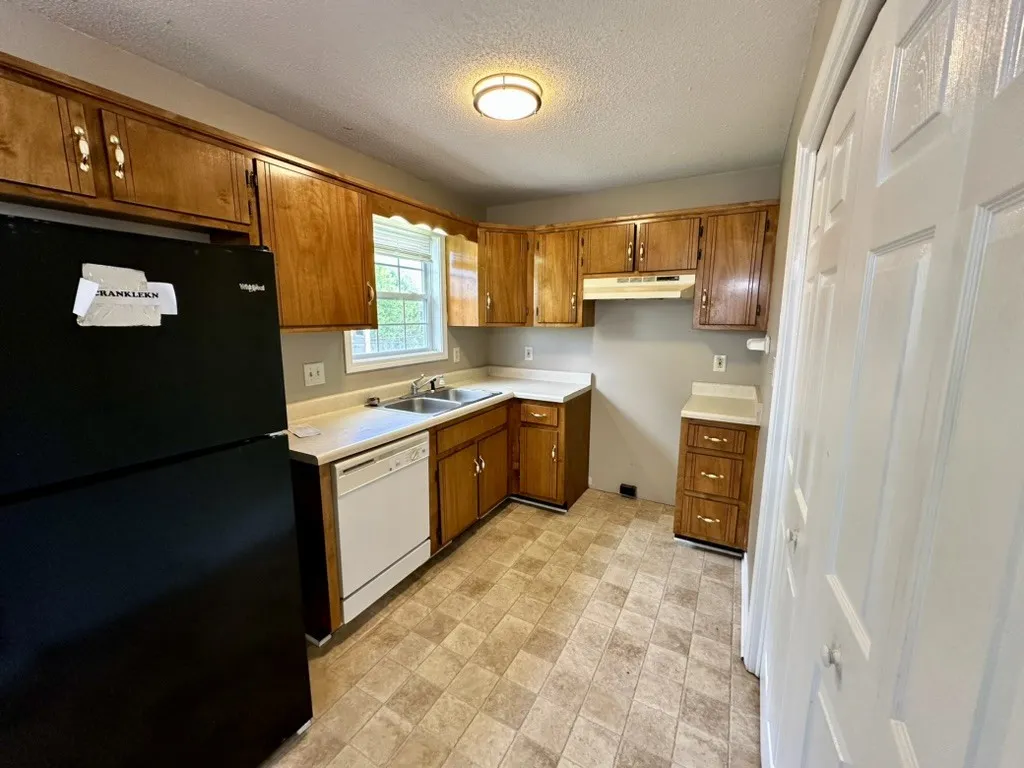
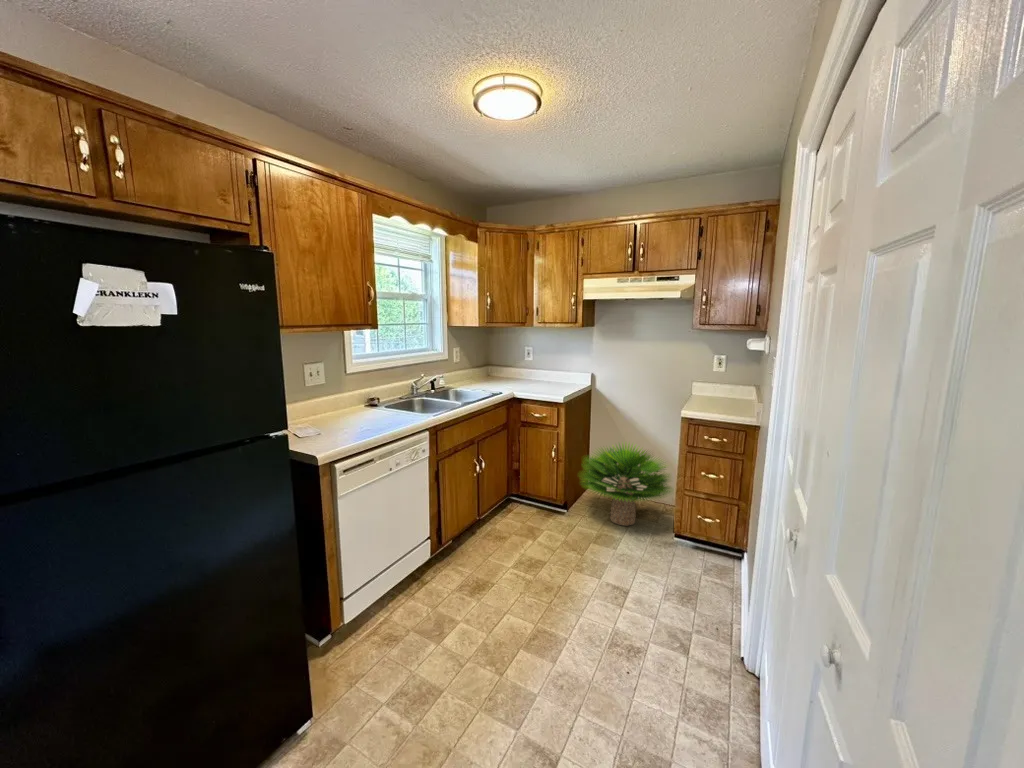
+ potted plant [577,440,676,527]
